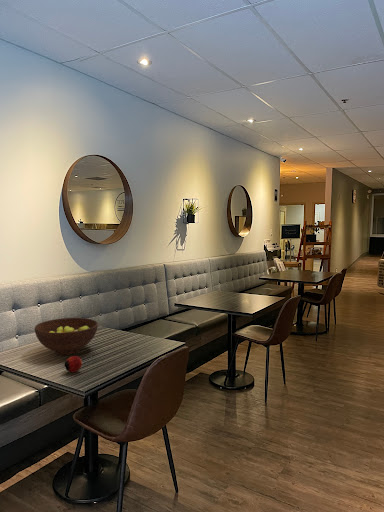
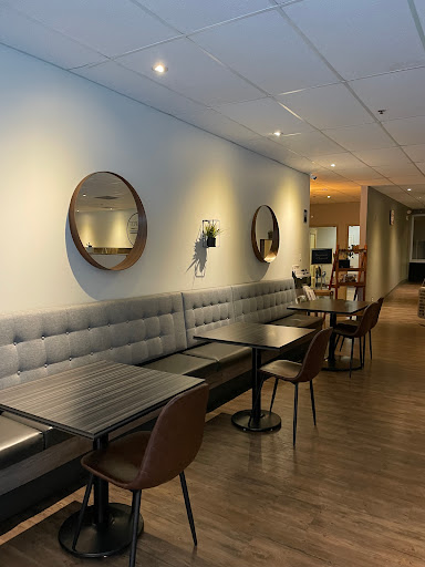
- fruit bowl [34,317,99,356]
- apple [64,355,83,374]
